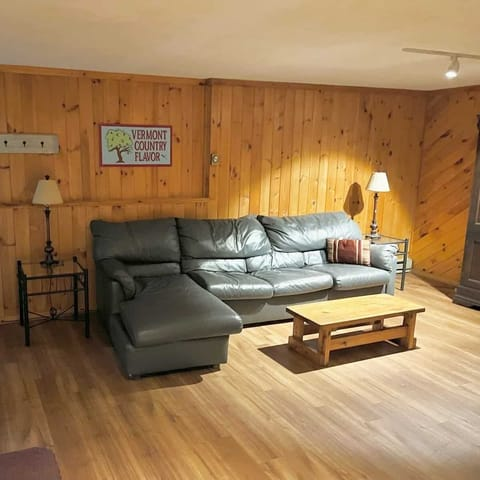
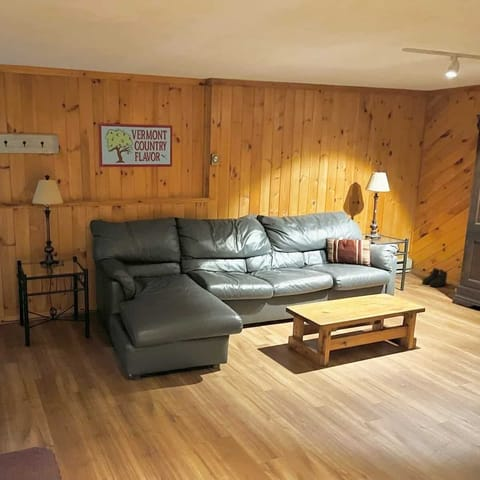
+ boots [421,267,448,288]
